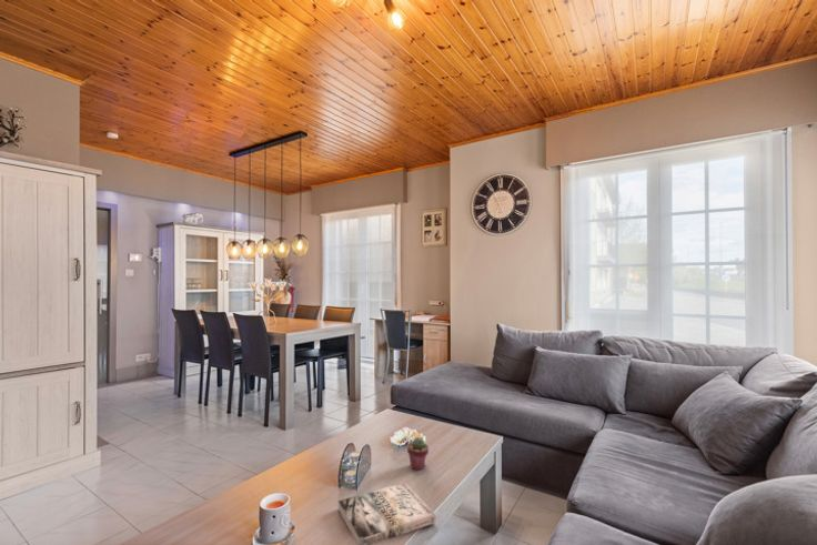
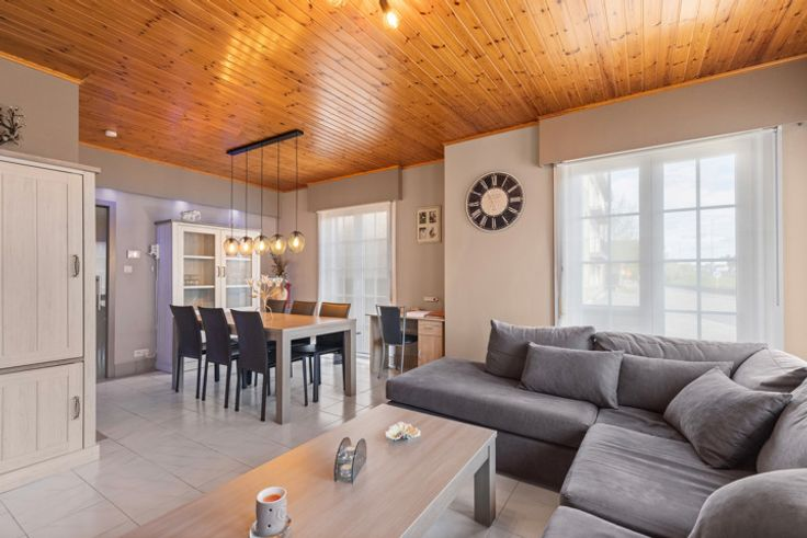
- book [337,481,437,545]
- potted succulent [406,436,430,471]
